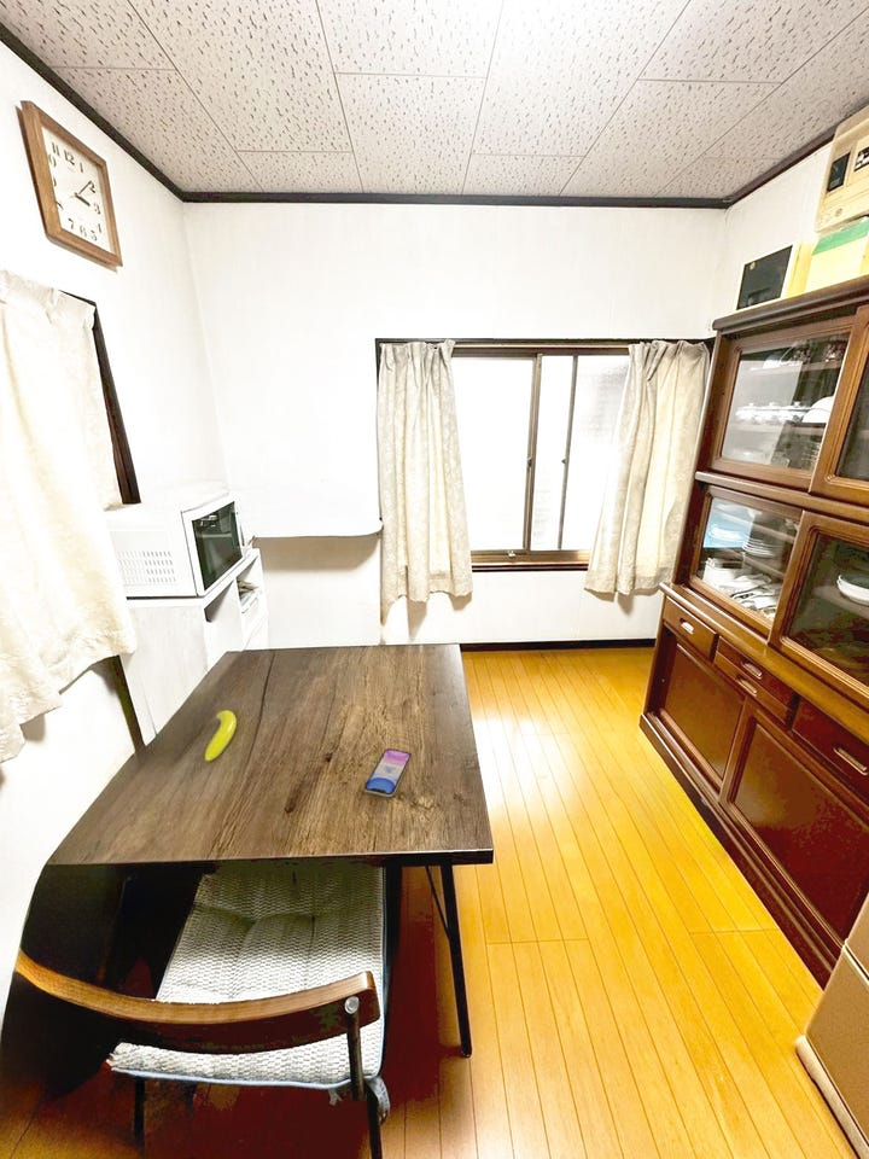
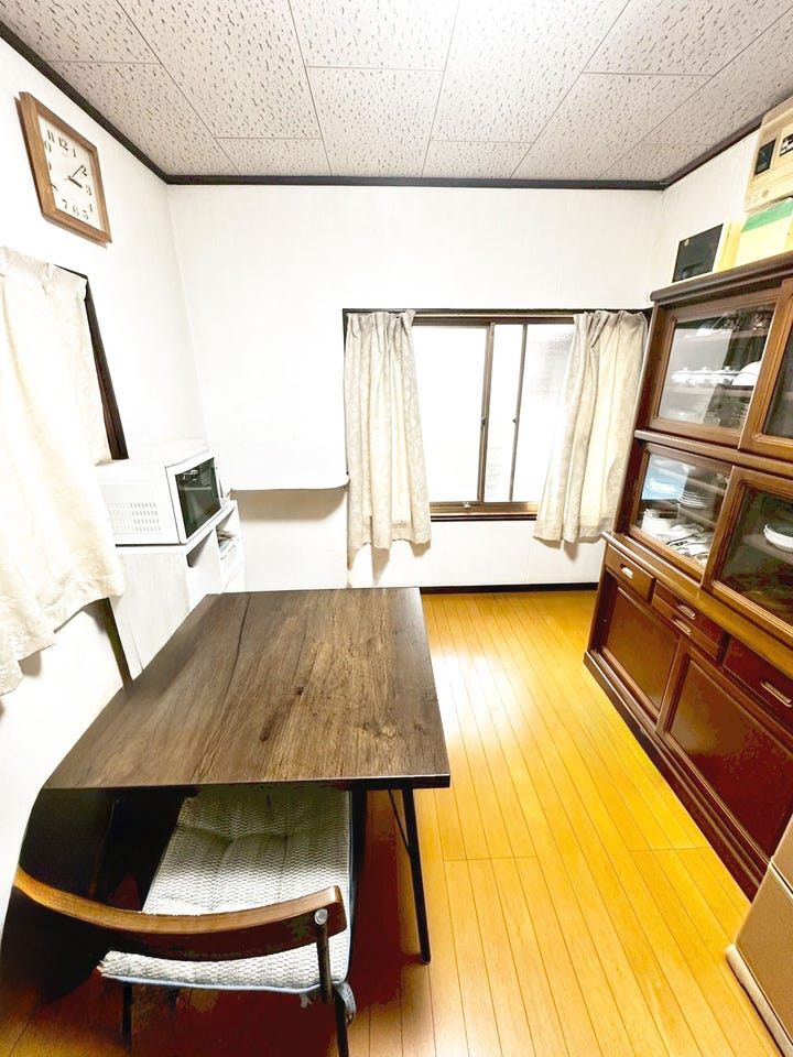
- banana [204,709,238,762]
- smartphone [363,747,413,798]
